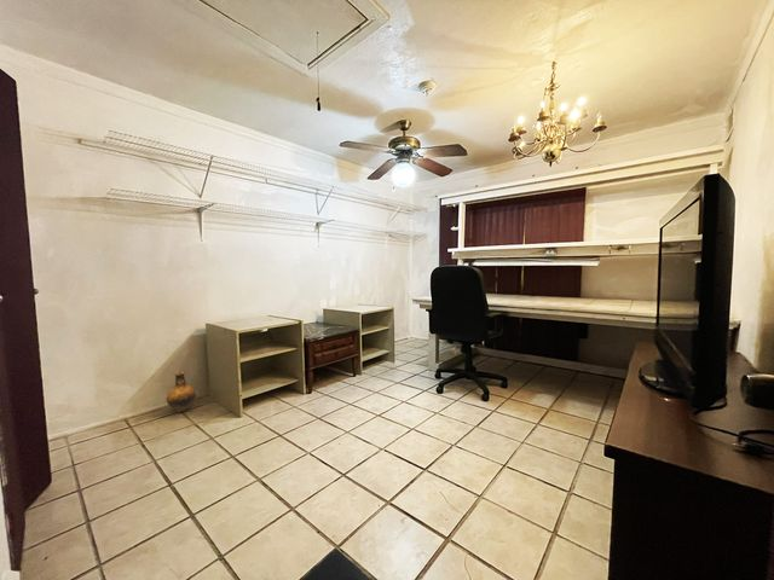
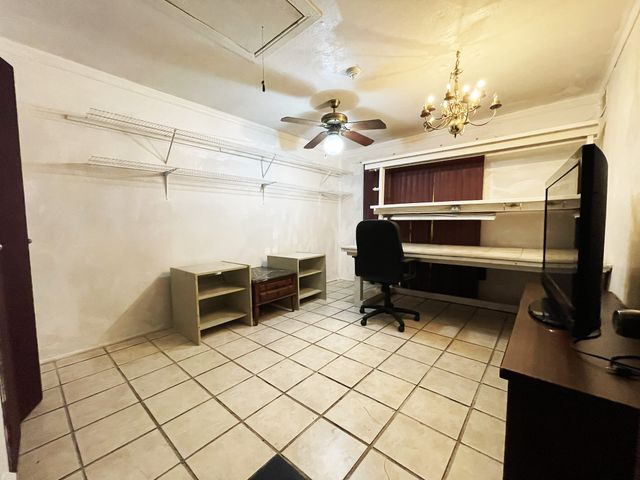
- ceramic jug [166,371,197,414]
